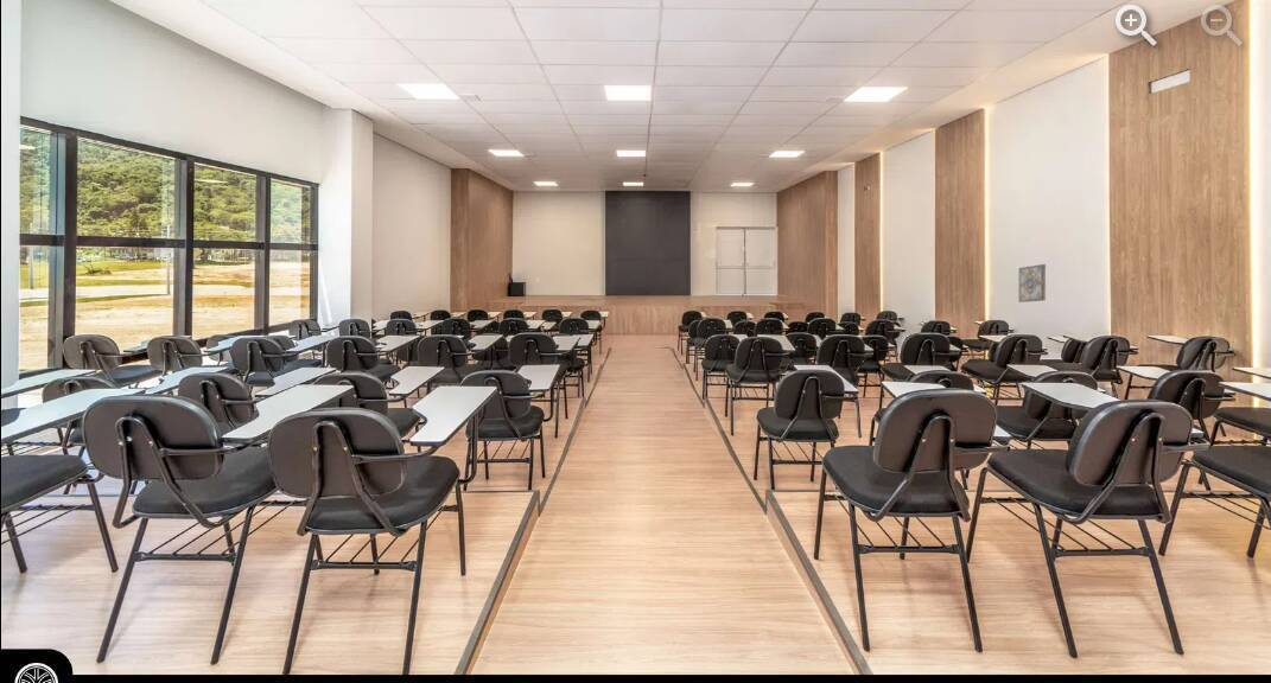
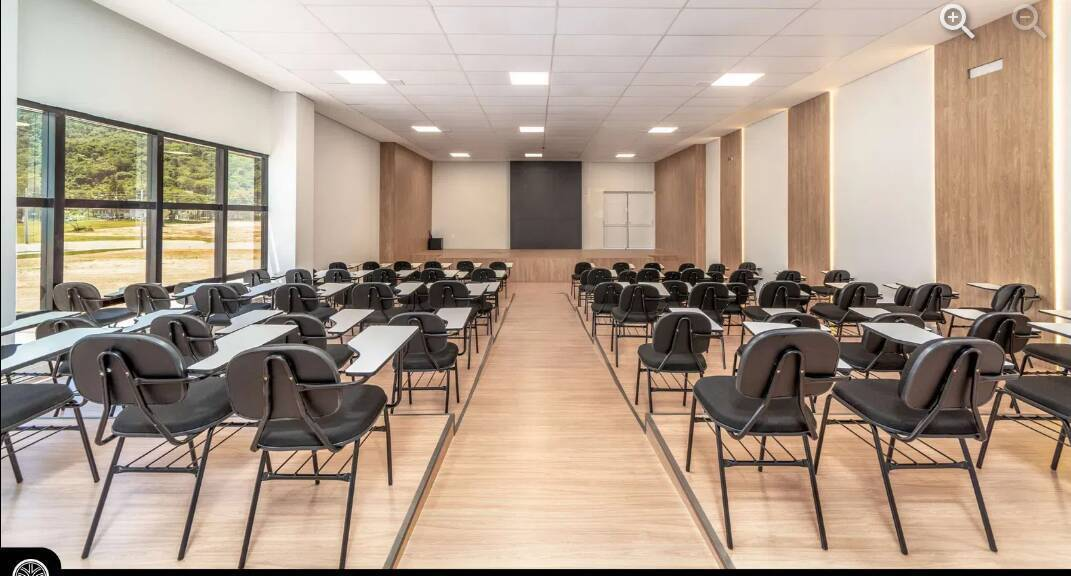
- wall art [1017,263,1047,304]
